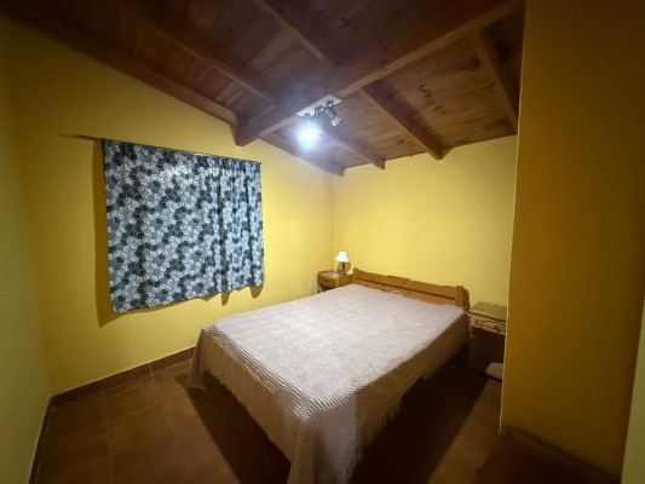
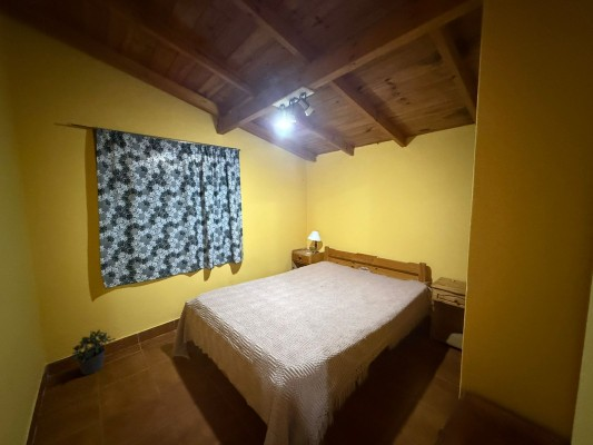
+ potted plant [70,328,117,376]
